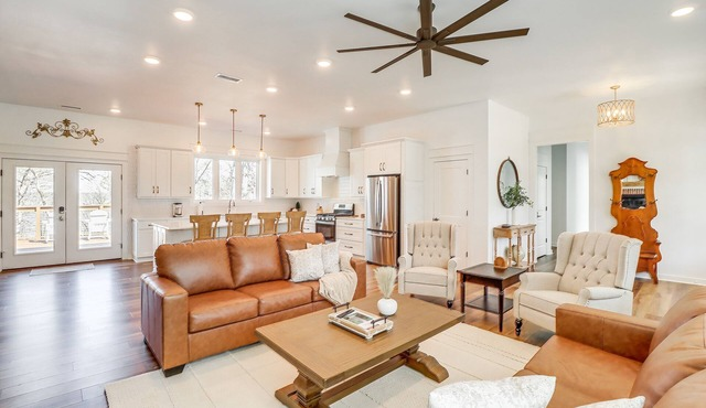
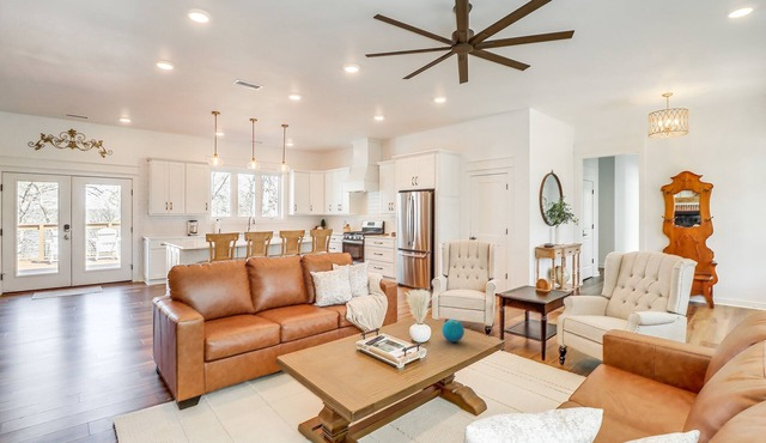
+ decorative orb [440,318,466,344]
